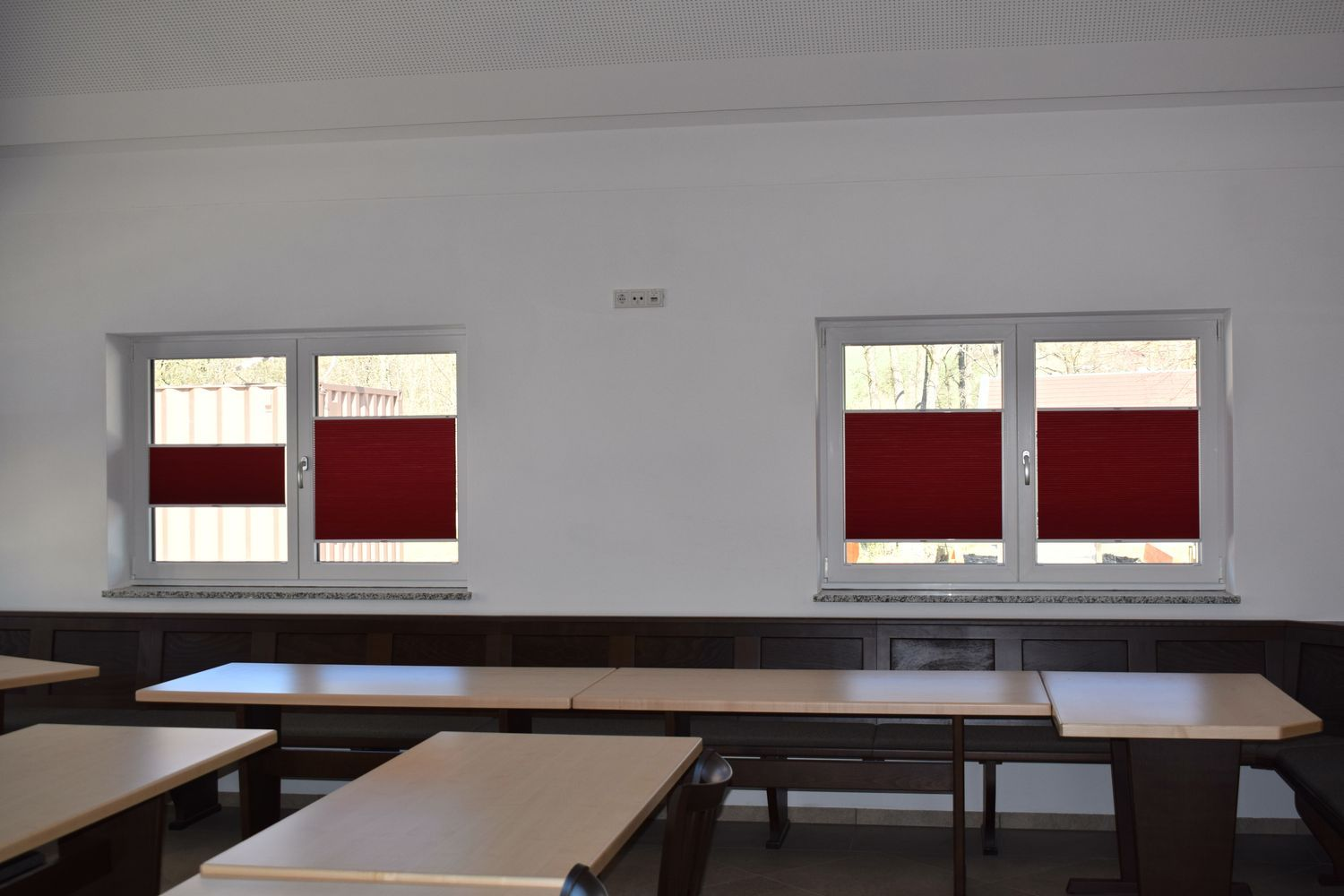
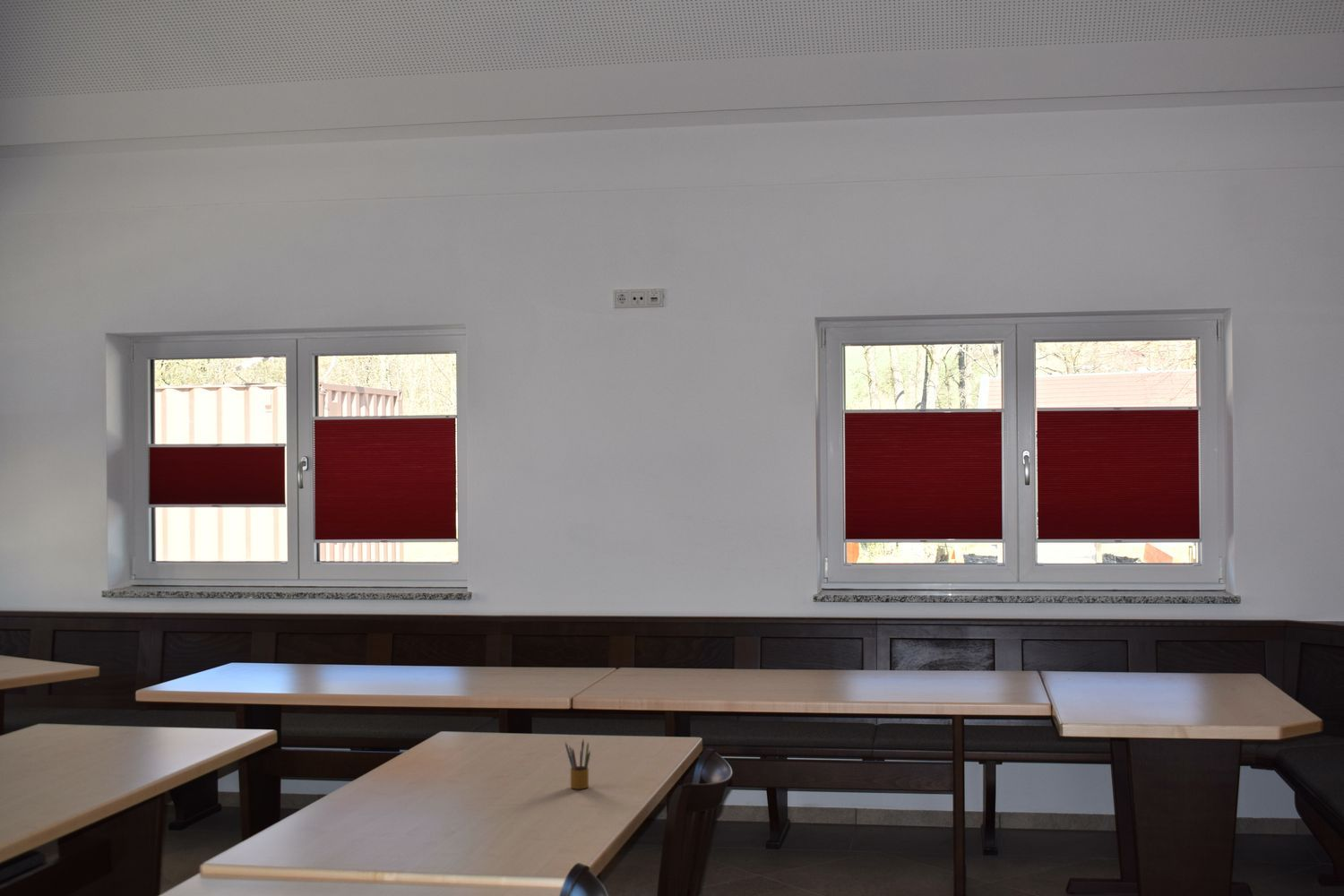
+ pencil box [564,739,591,790]
